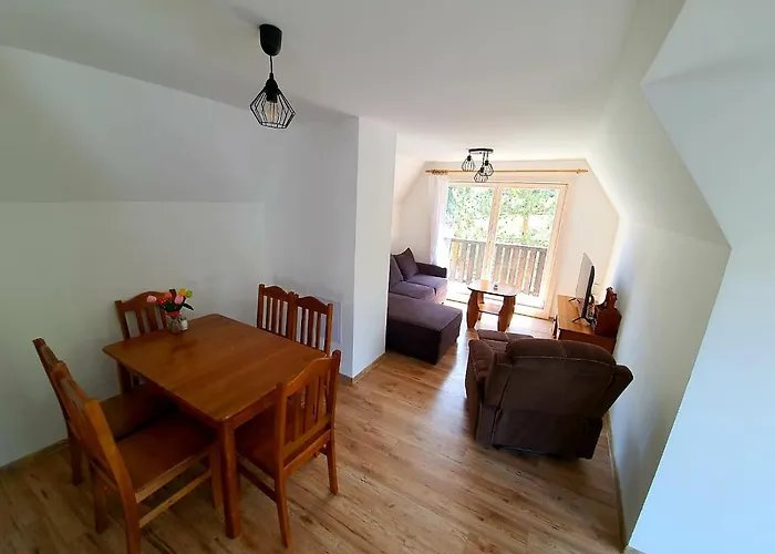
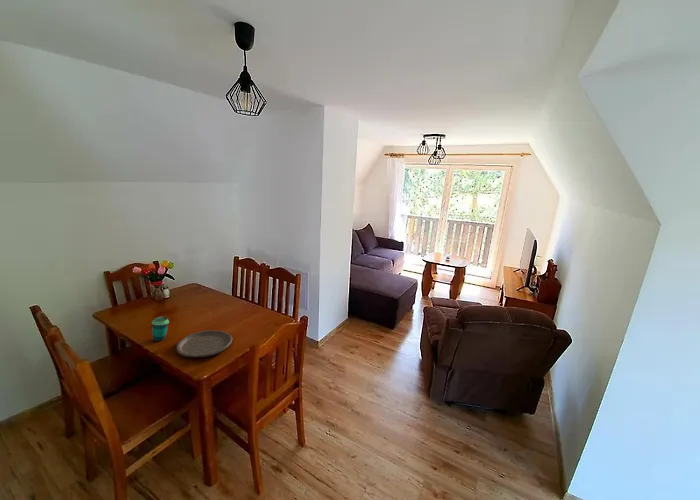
+ plate [175,329,233,358]
+ cup [151,316,170,342]
